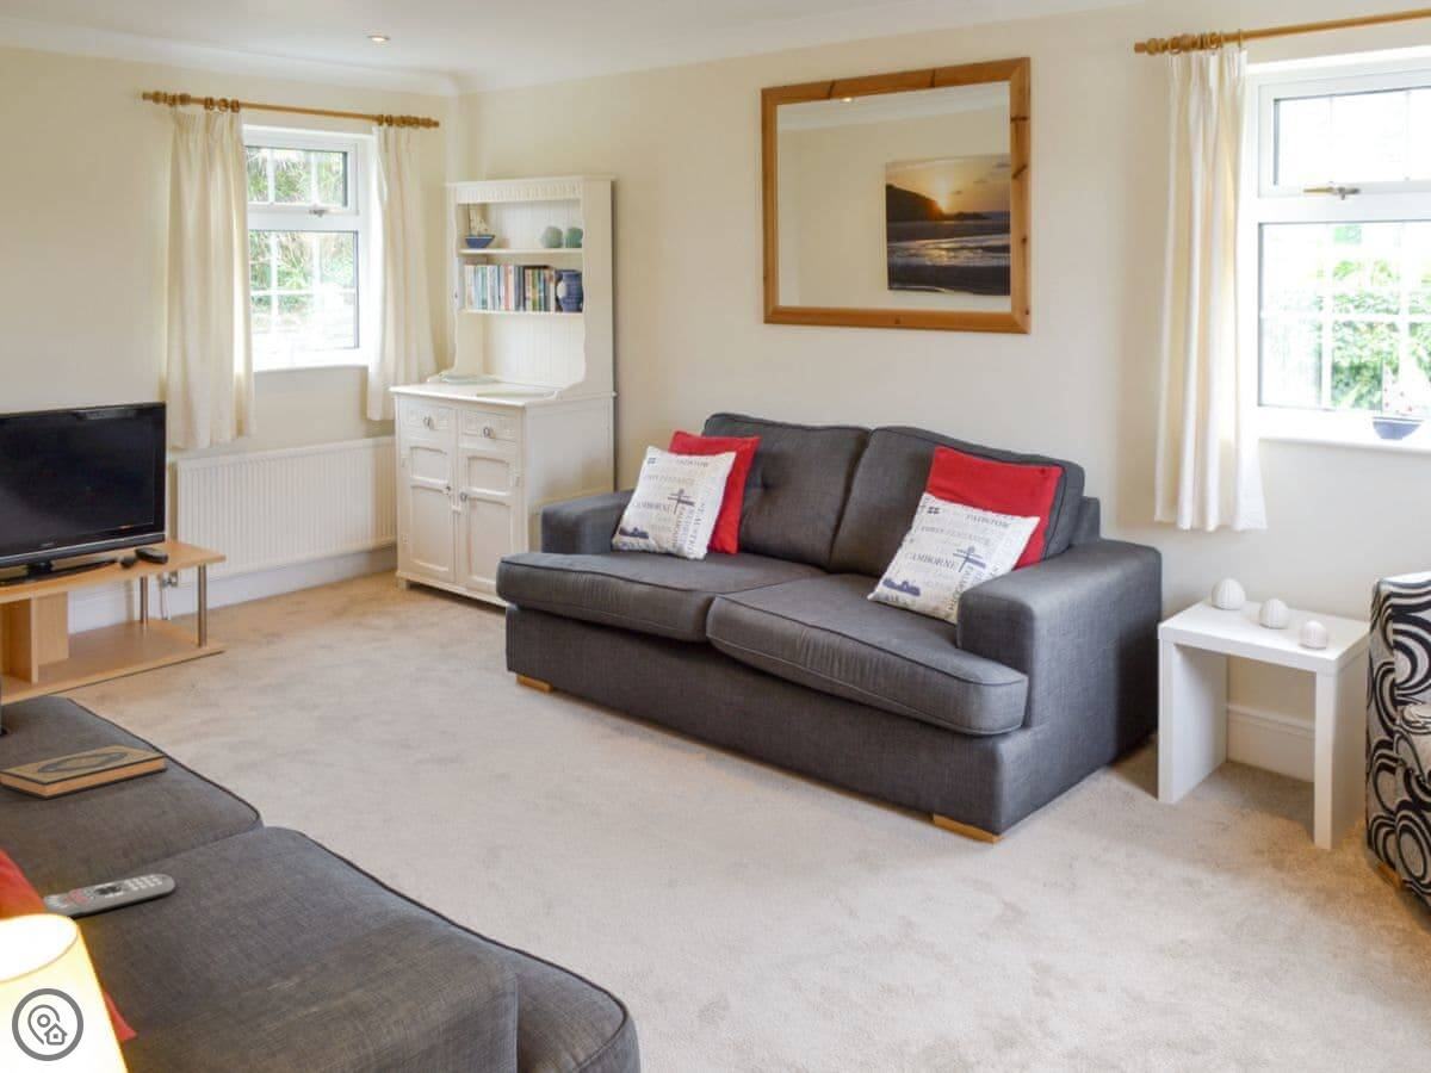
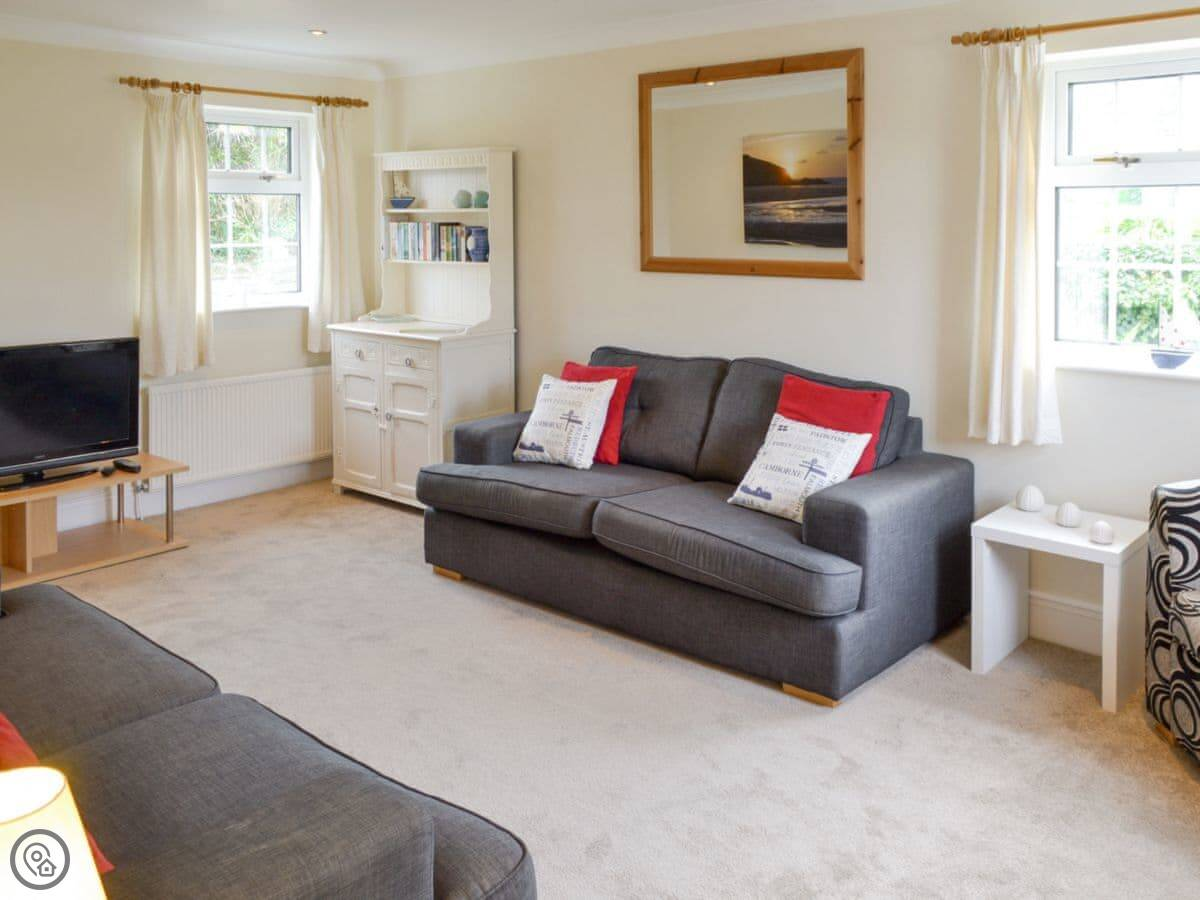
- remote control [42,873,176,919]
- hardback book [0,743,169,800]
